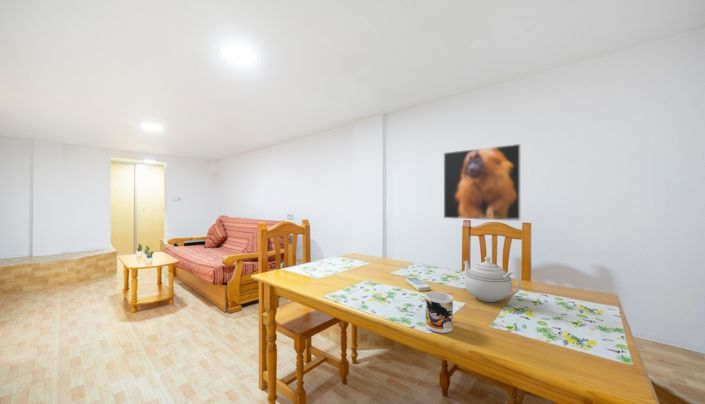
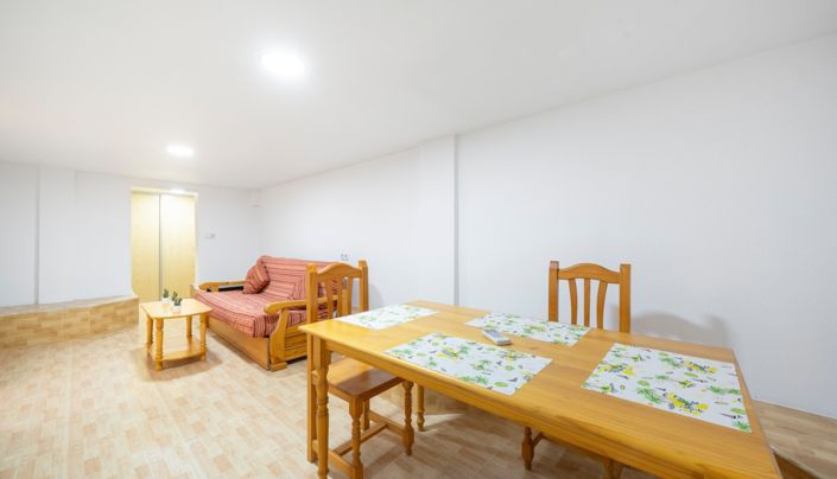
- mug [425,291,454,334]
- teapot [462,256,522,303]
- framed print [443,143,522,222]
